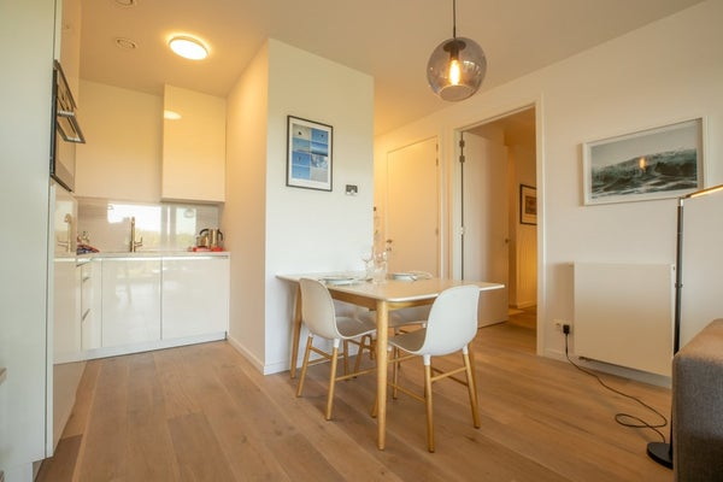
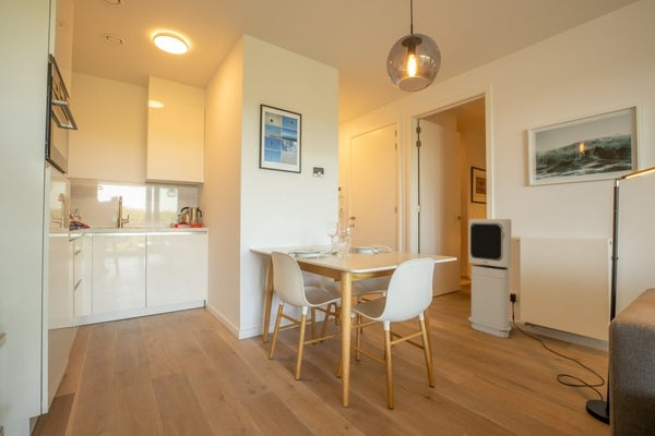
+ air purifier [467,218,512,339]
